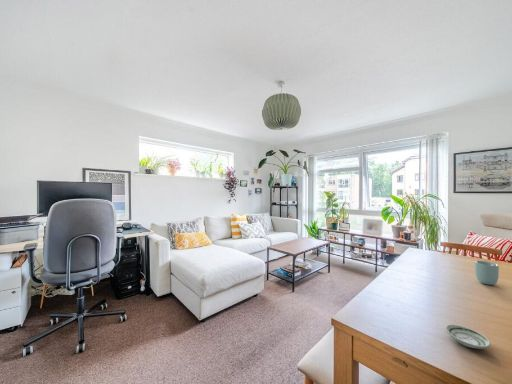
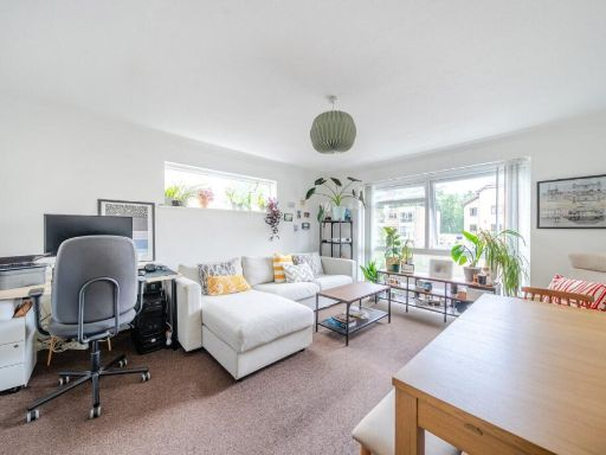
- cup [474,260,500,286]
- saucer [444,323,492,350]
